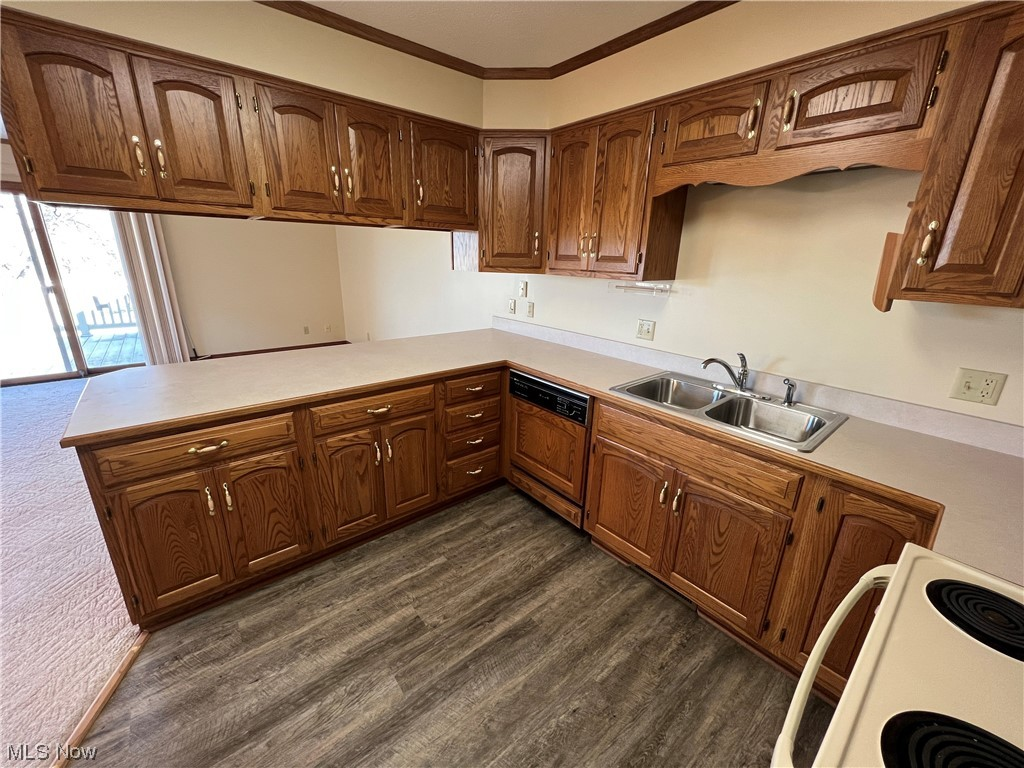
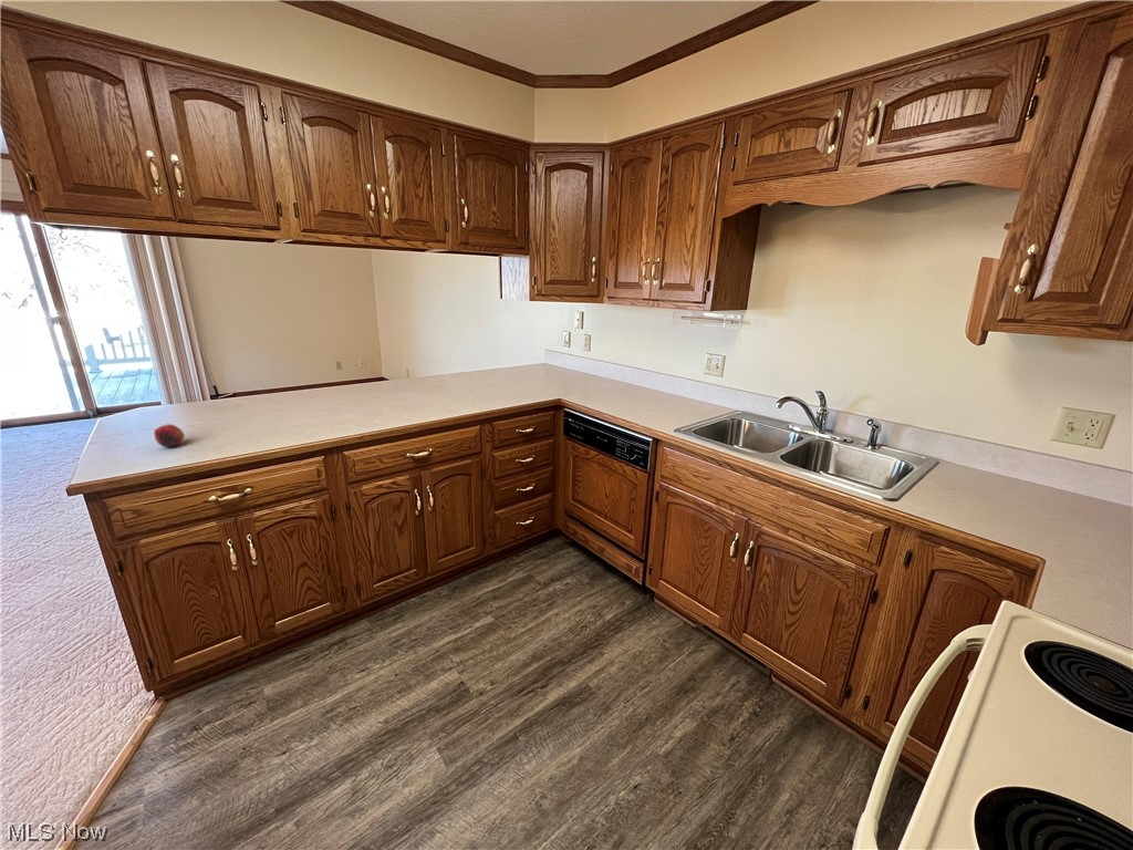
+ fruit [153,423,185,448]
